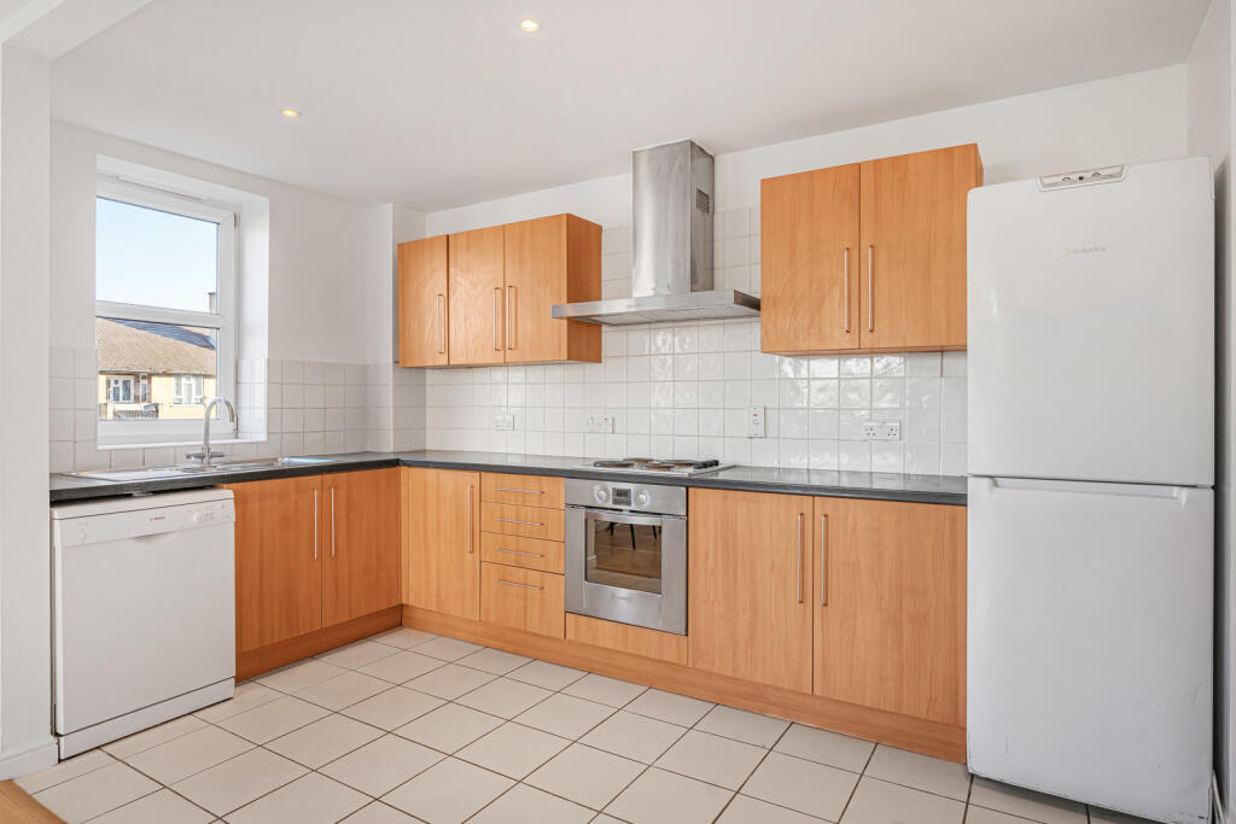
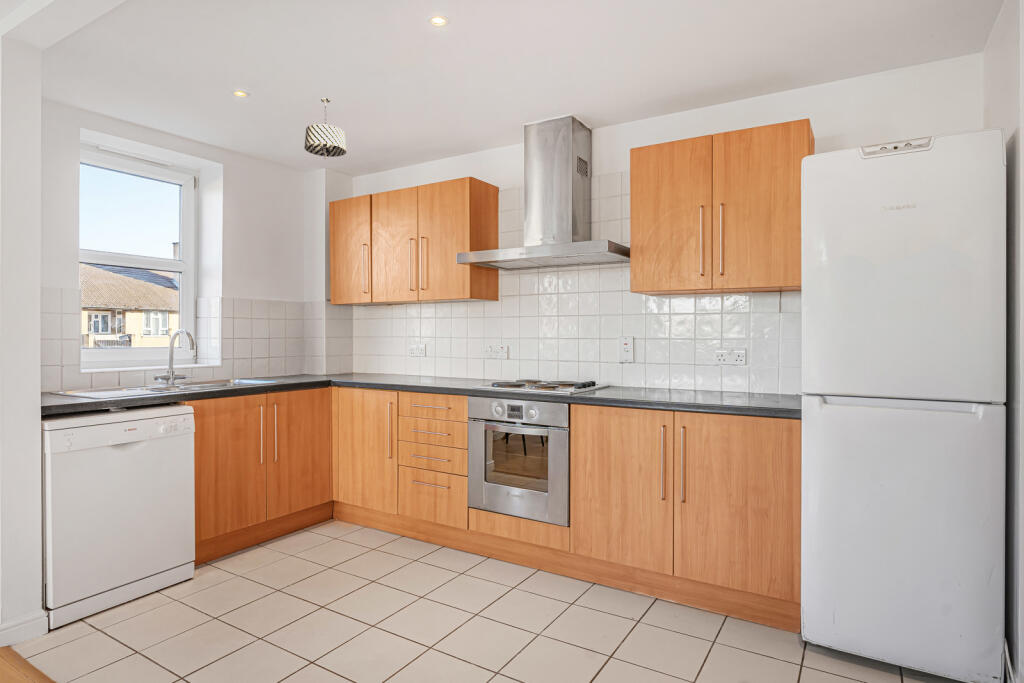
+ pendant light [303,97,347,160]
